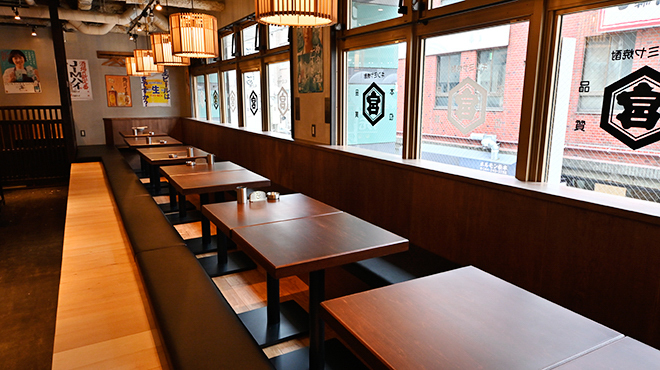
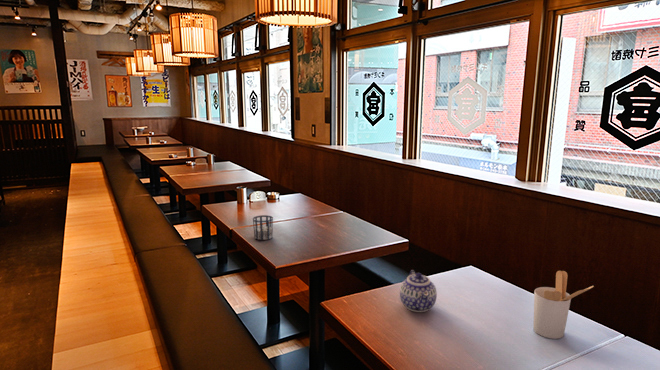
+ cup [252,214,274,241]
+ teapot [399,269,438,313]
+ utensil holder [532,270,595,340]
